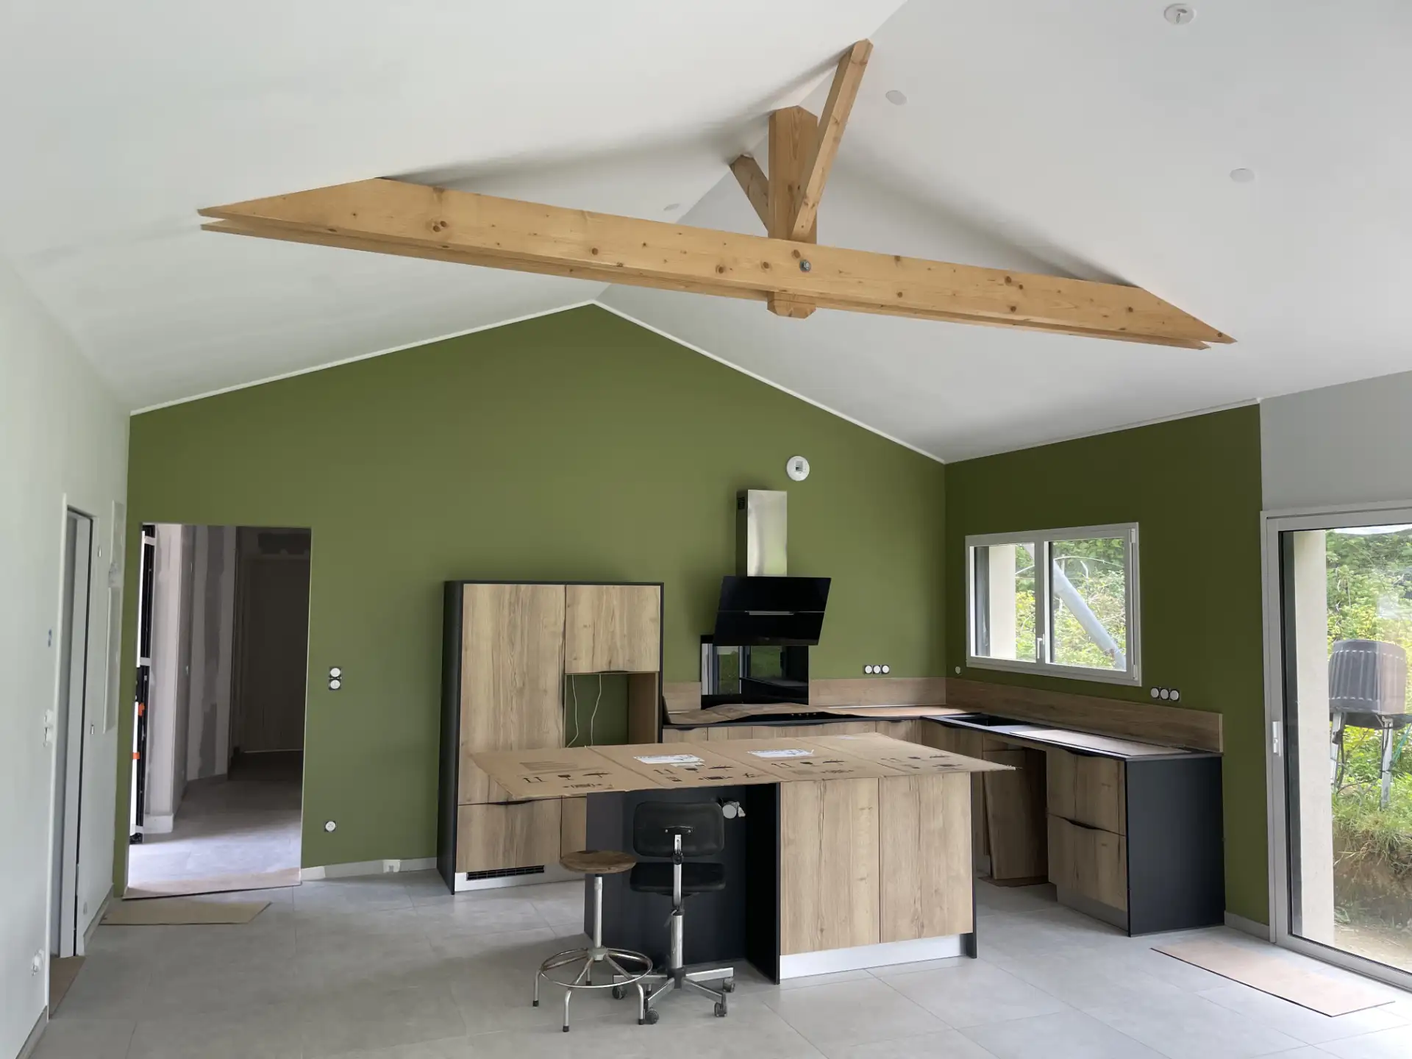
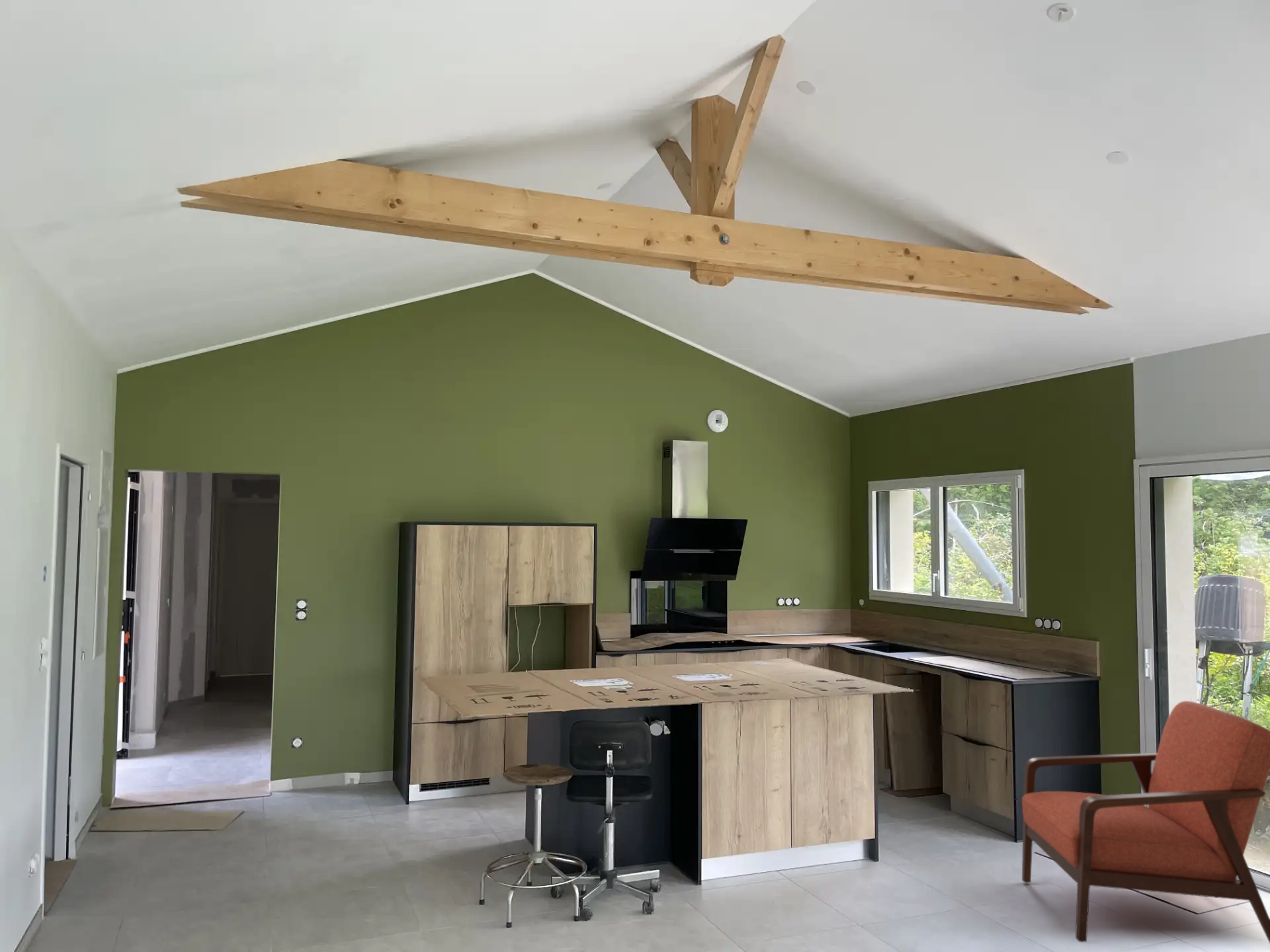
+ chair [1021,700,1270,944]
